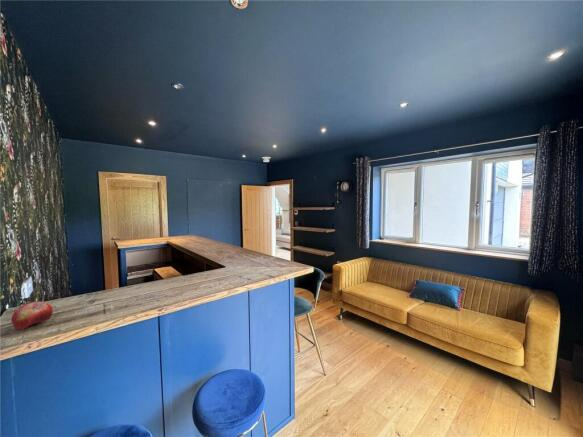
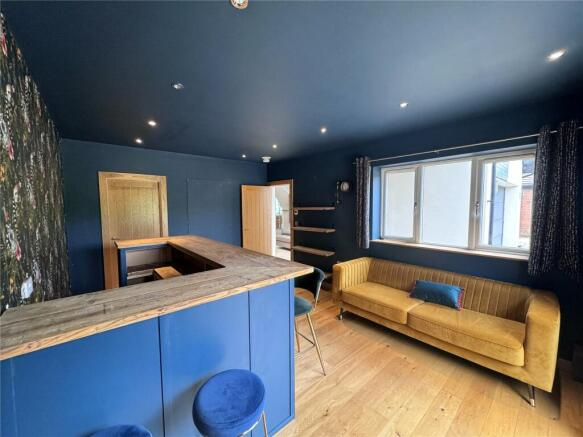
- fruit [11,301,54,331]
